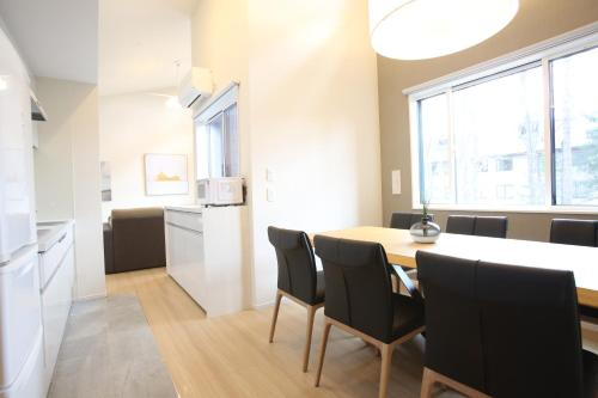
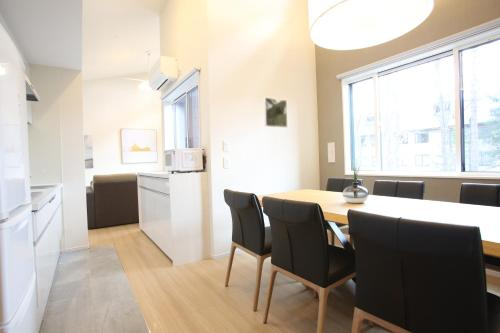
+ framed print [263,97,288,129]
